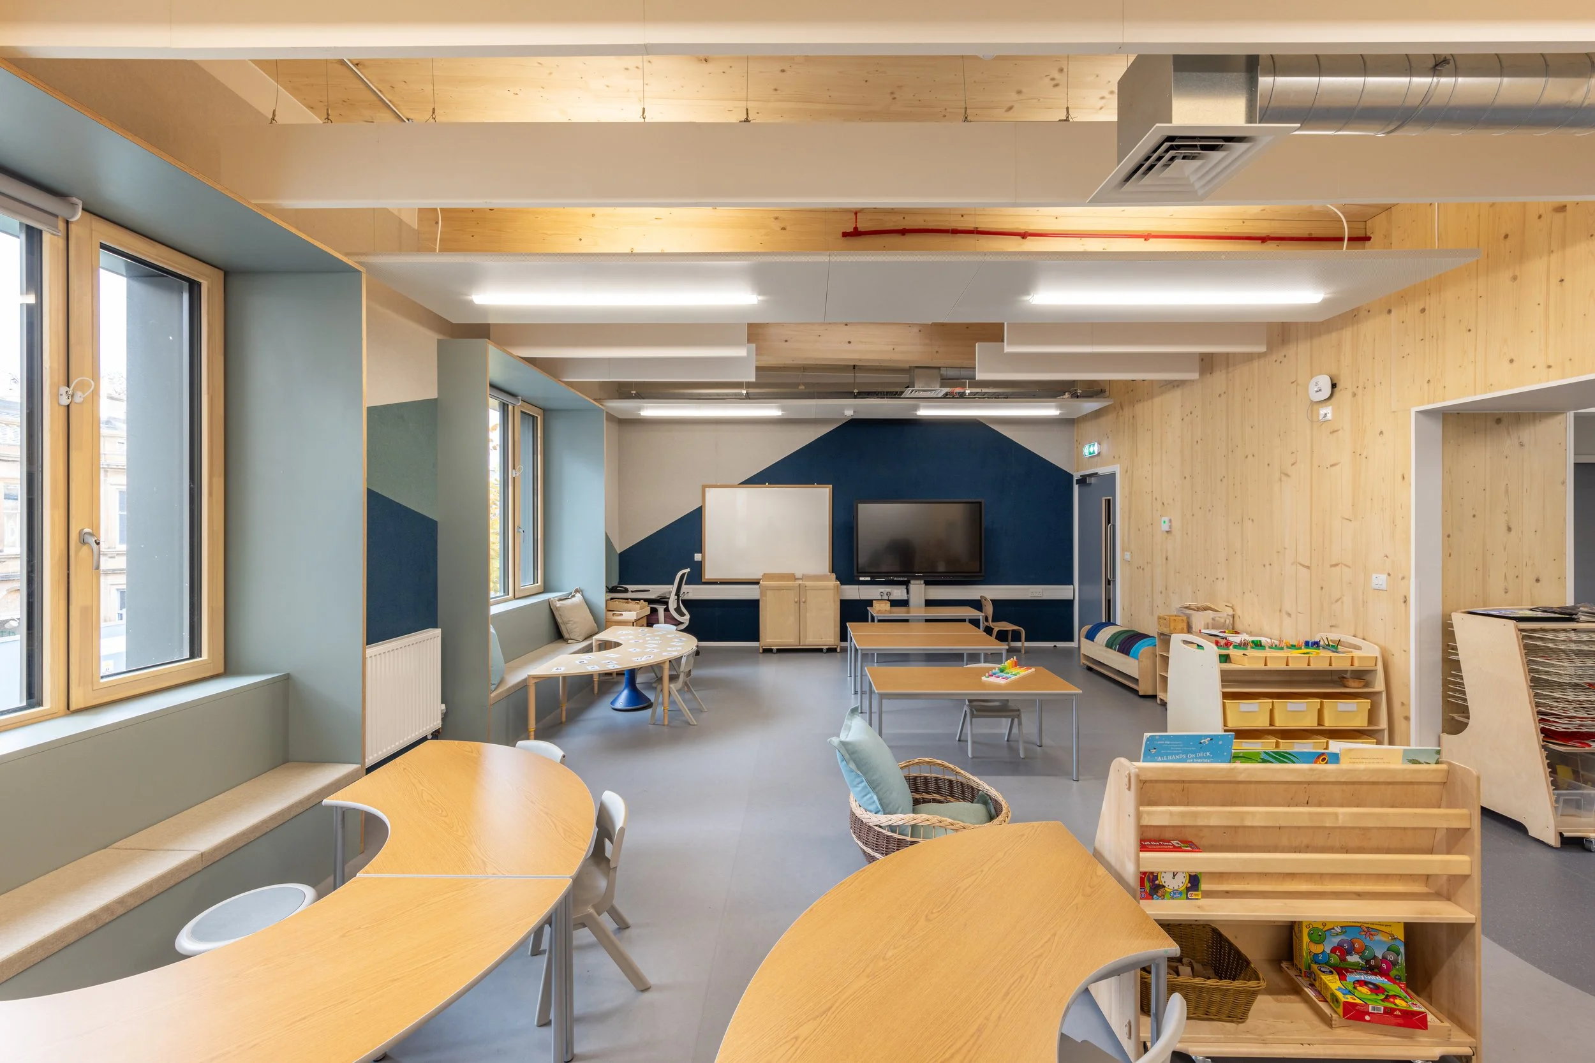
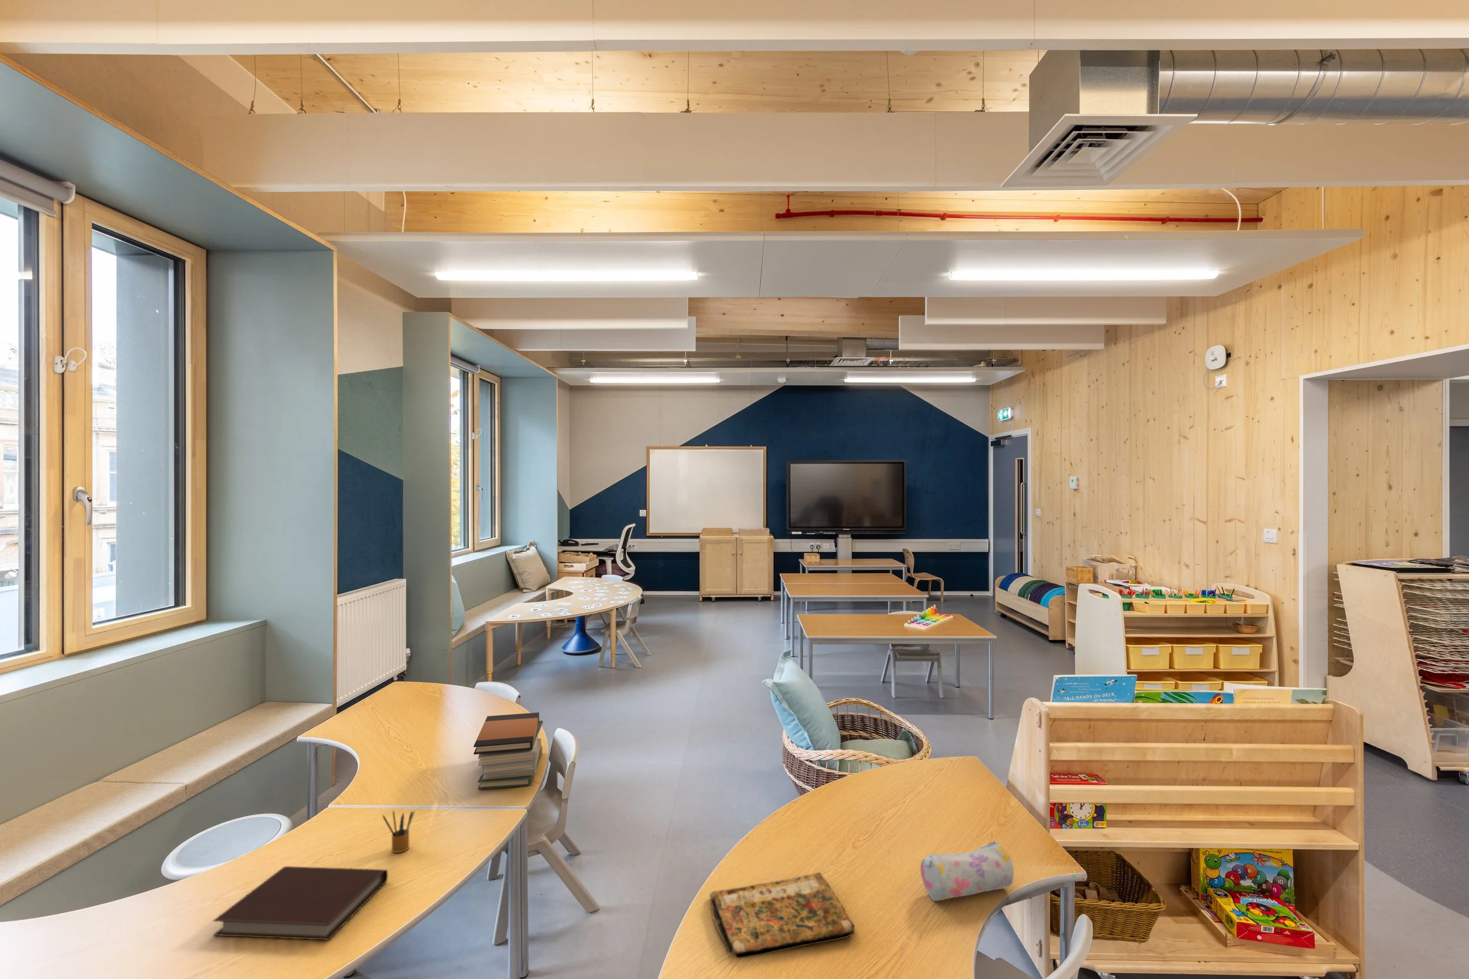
+ book [709,872,855,959]
+ pencil case [920,841,1014,901]
+ book stack [473,711,543,790]
+ pencil box [381,810,415,853]
+ notebook [212,865,388,941]
